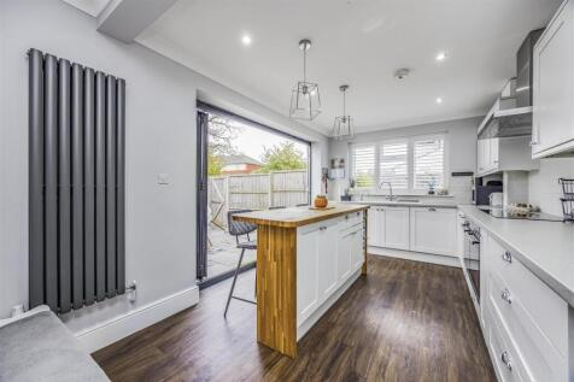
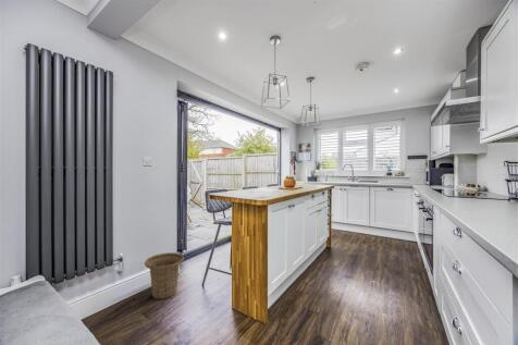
+ basket [144,251,185,300]
